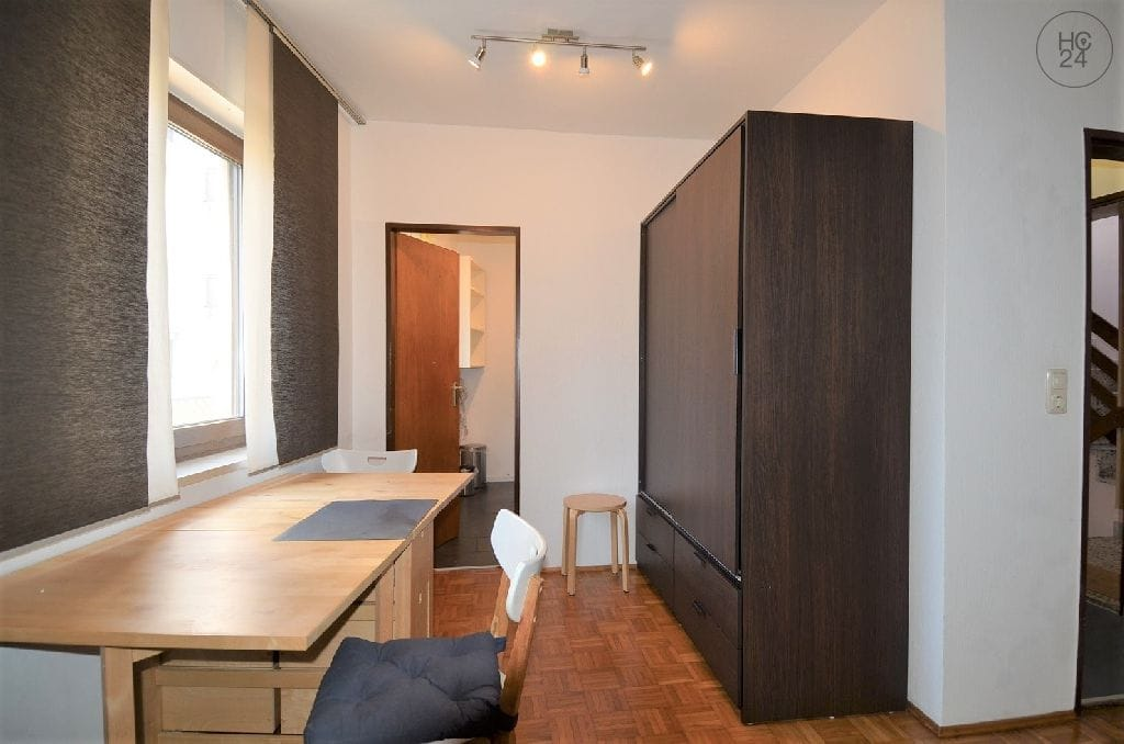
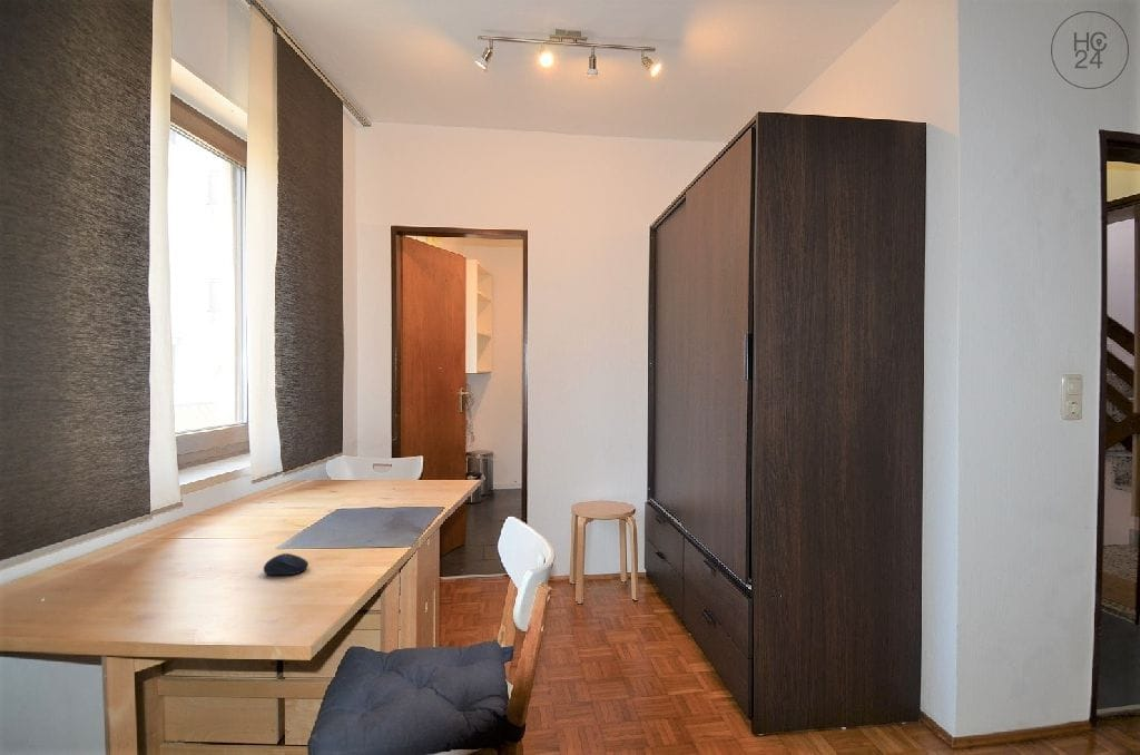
+ computer mouse [263,552,309,576]
